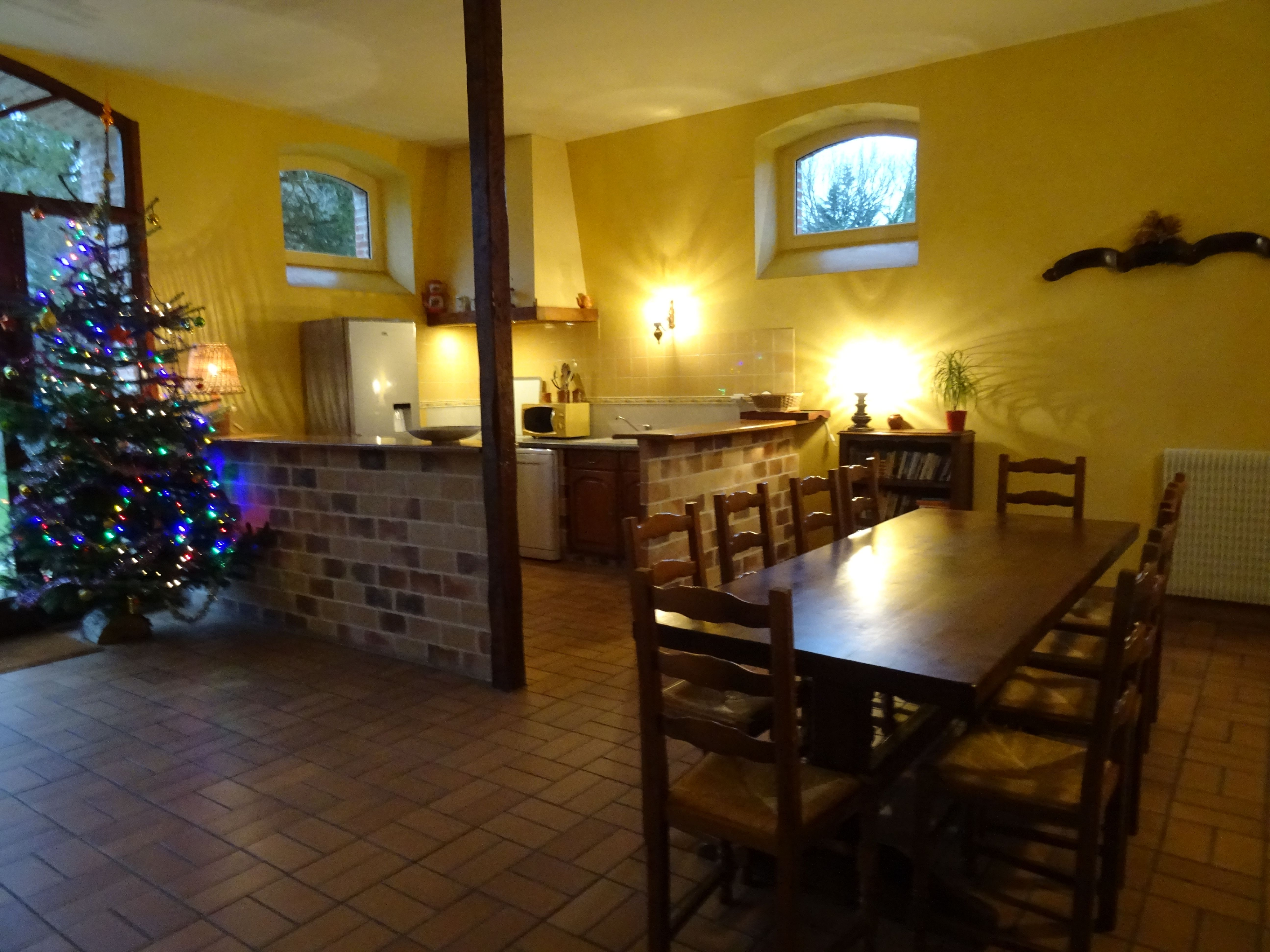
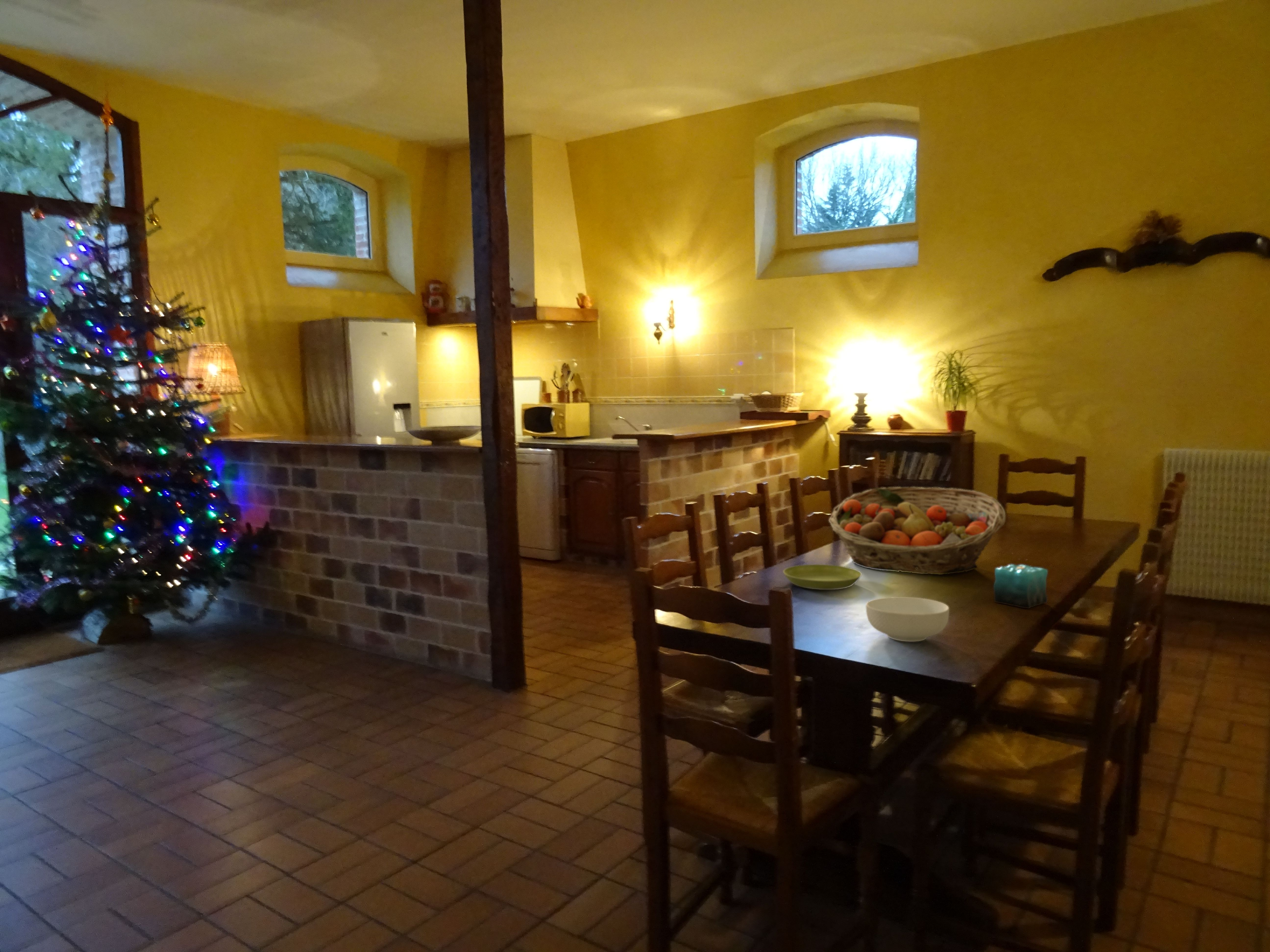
+ candle [993,553,1048,609]
+ cereal bowl [866,597,950,642]
+ fruit basket [828,487,1006,575]
+ saucer [783,564,862,590]
